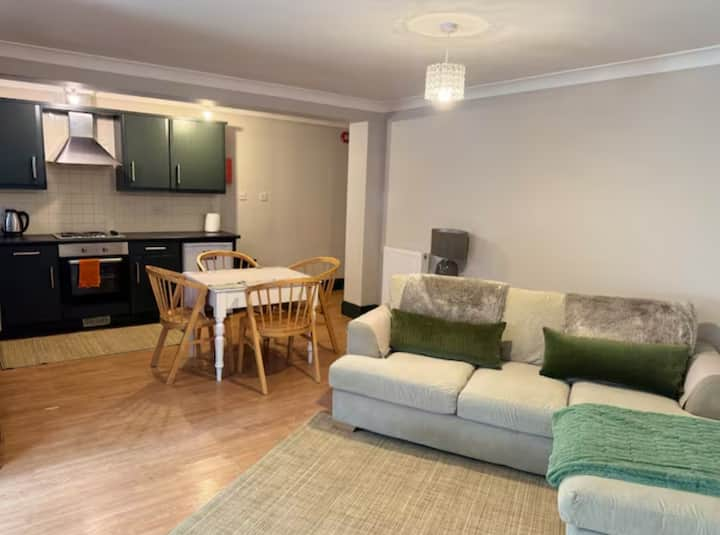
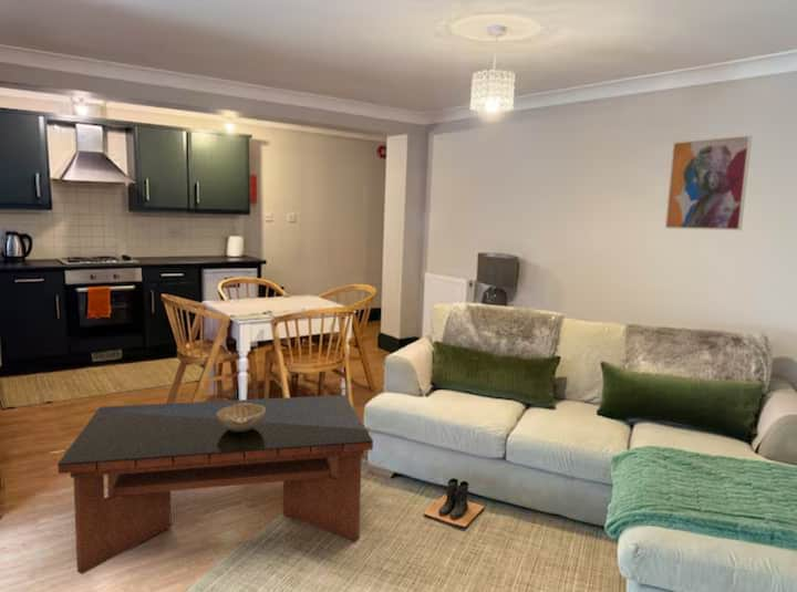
+ boots [422,477,485,529]
+ decorative bowl [217,403,266,432]
+ coffee table [56,394,374,575]
+ wall art [664,134,753,231]
